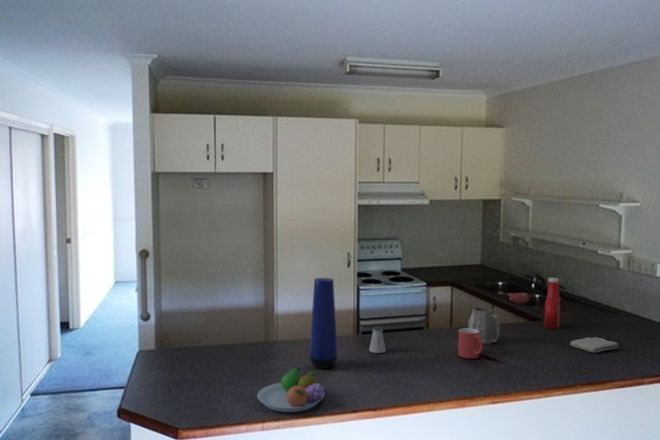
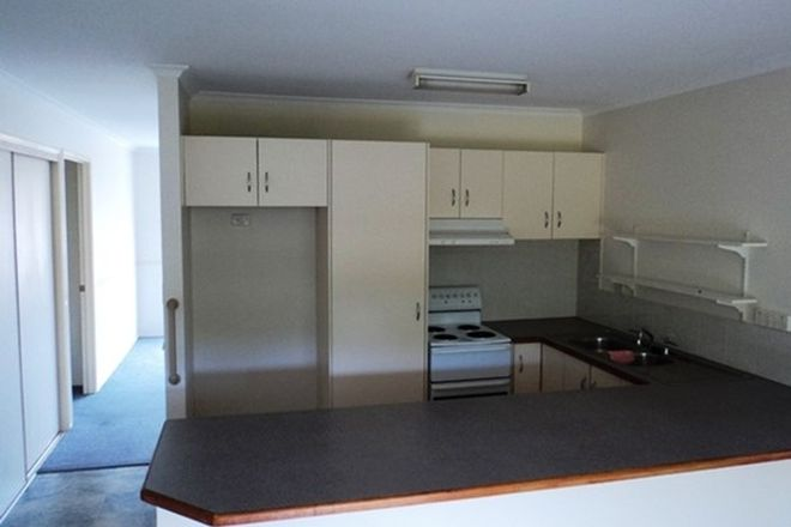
- fruit bowl [256,366,326,413]
- mug [467,306,500,345]
- washcloth [569,336,619,354]
- vase [308,277,339,370]
- soap bottle [544,277,562,330]
- mug [457,327,484,360]
- saltshaker [368,326,387,354]
